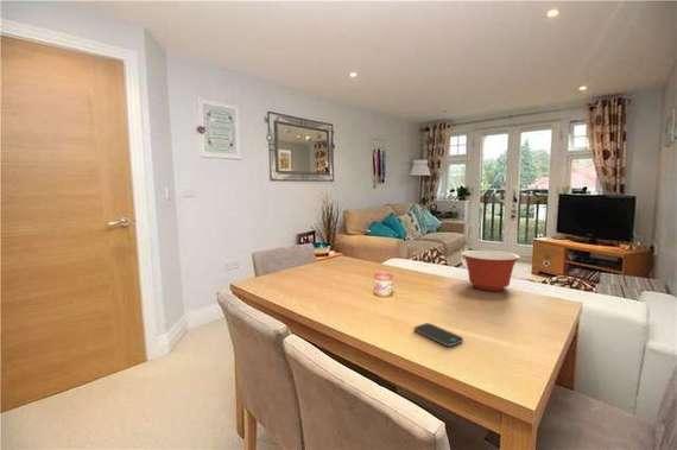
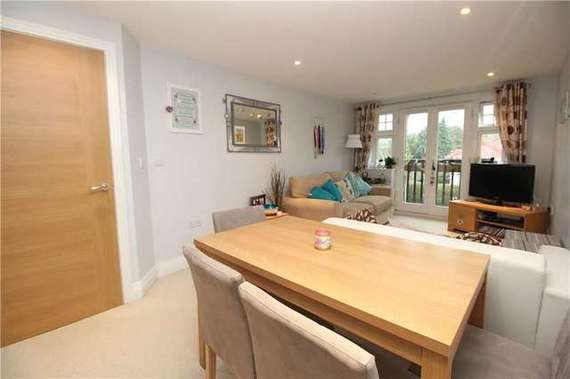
- mixing bowl [461,249,521,292]
- smartphone [413,322,464,348]
